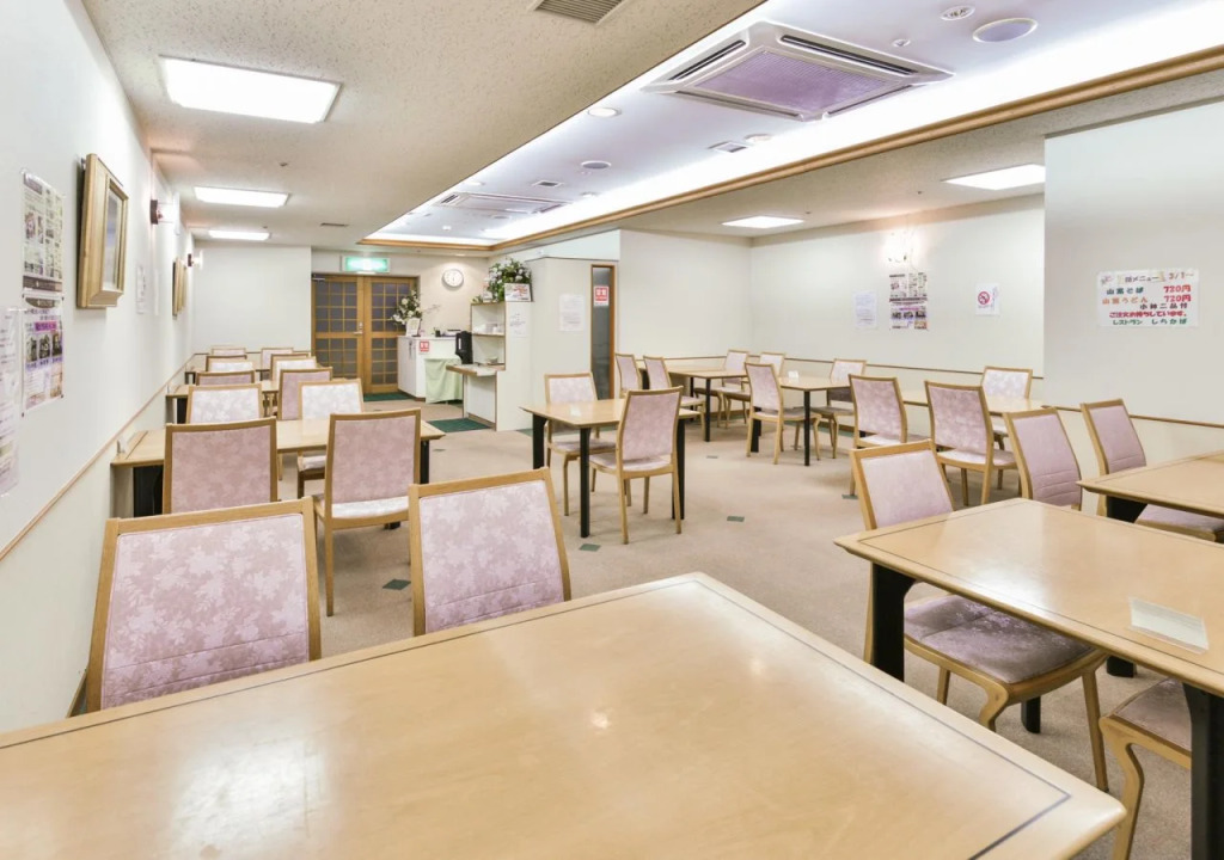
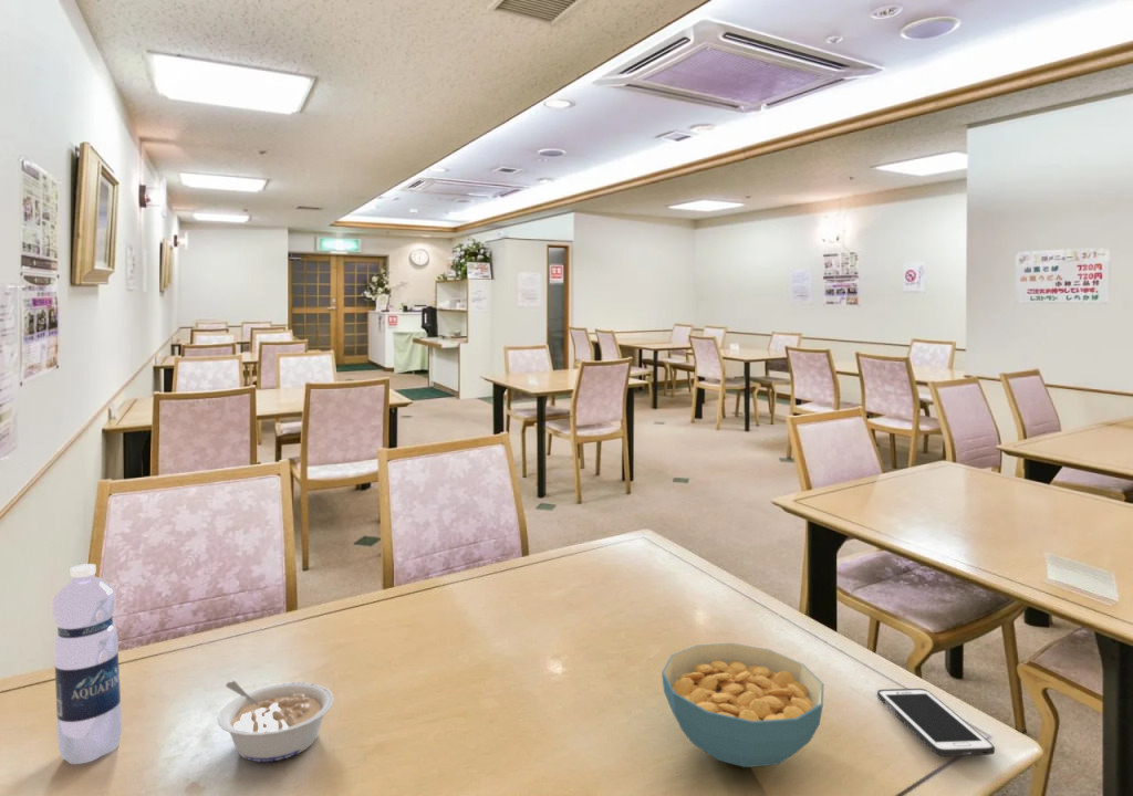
+ legume [217,680,335,763]
+ water bottle [51,563,123,765]
+ cell phone [876,688,996,757]
+ cereal bowl [661,642,824,768]
